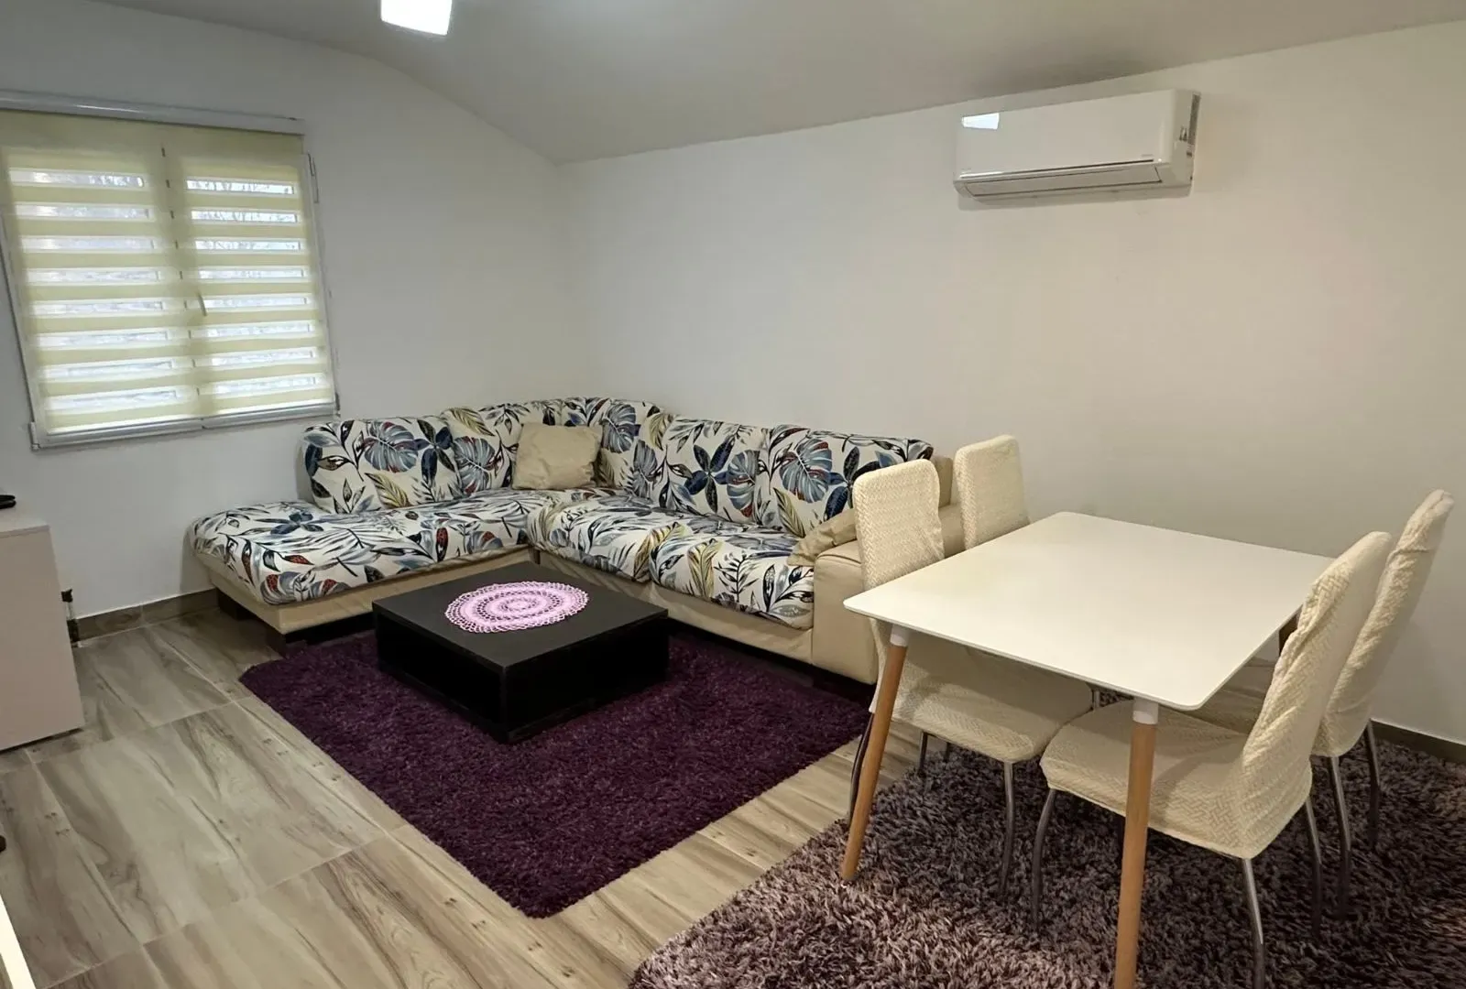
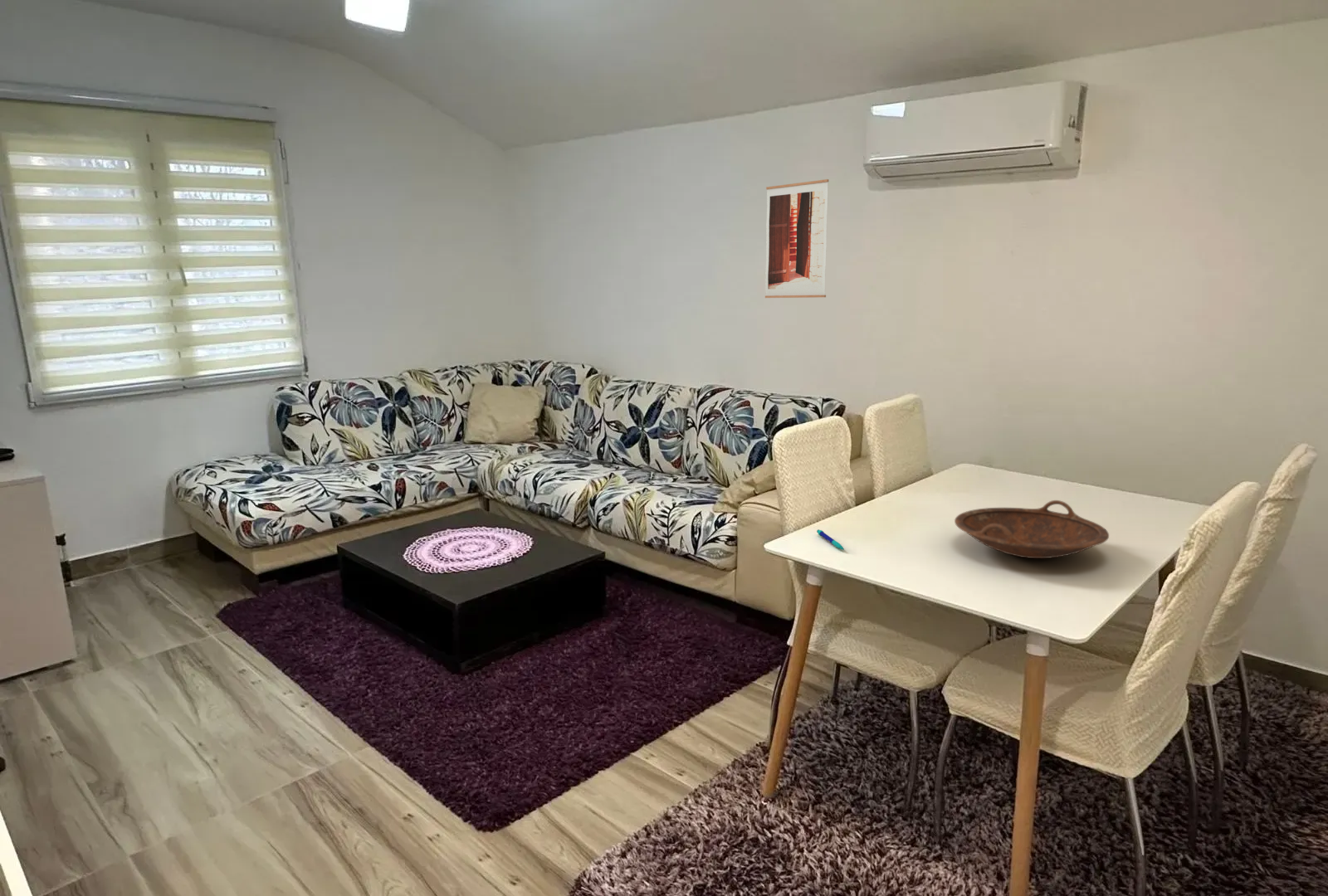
+ bowl [954,499,1110,559]
+ pen [816,529,845,551]
+ wall art [764,178,829,299]
